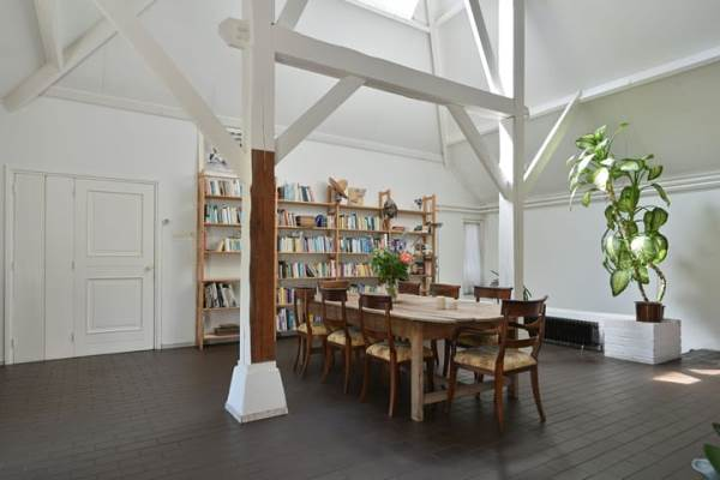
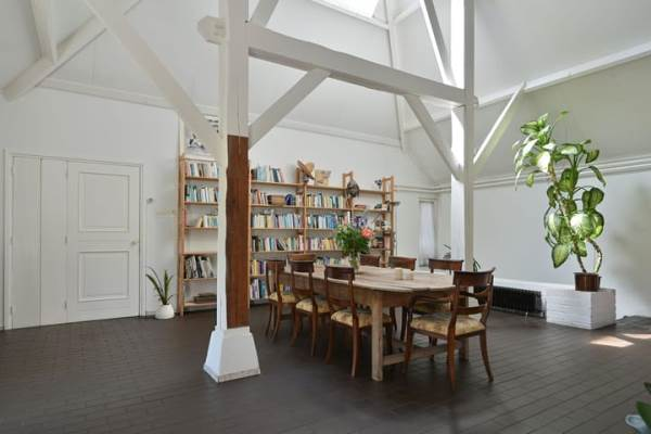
+ house plant [143,265,180,320]
